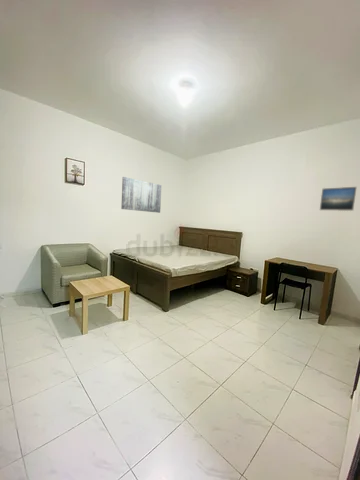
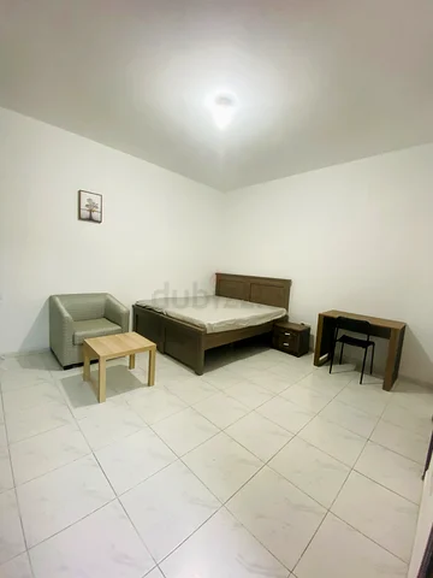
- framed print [319,186,358,212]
- wall art [120,176,163,214]
